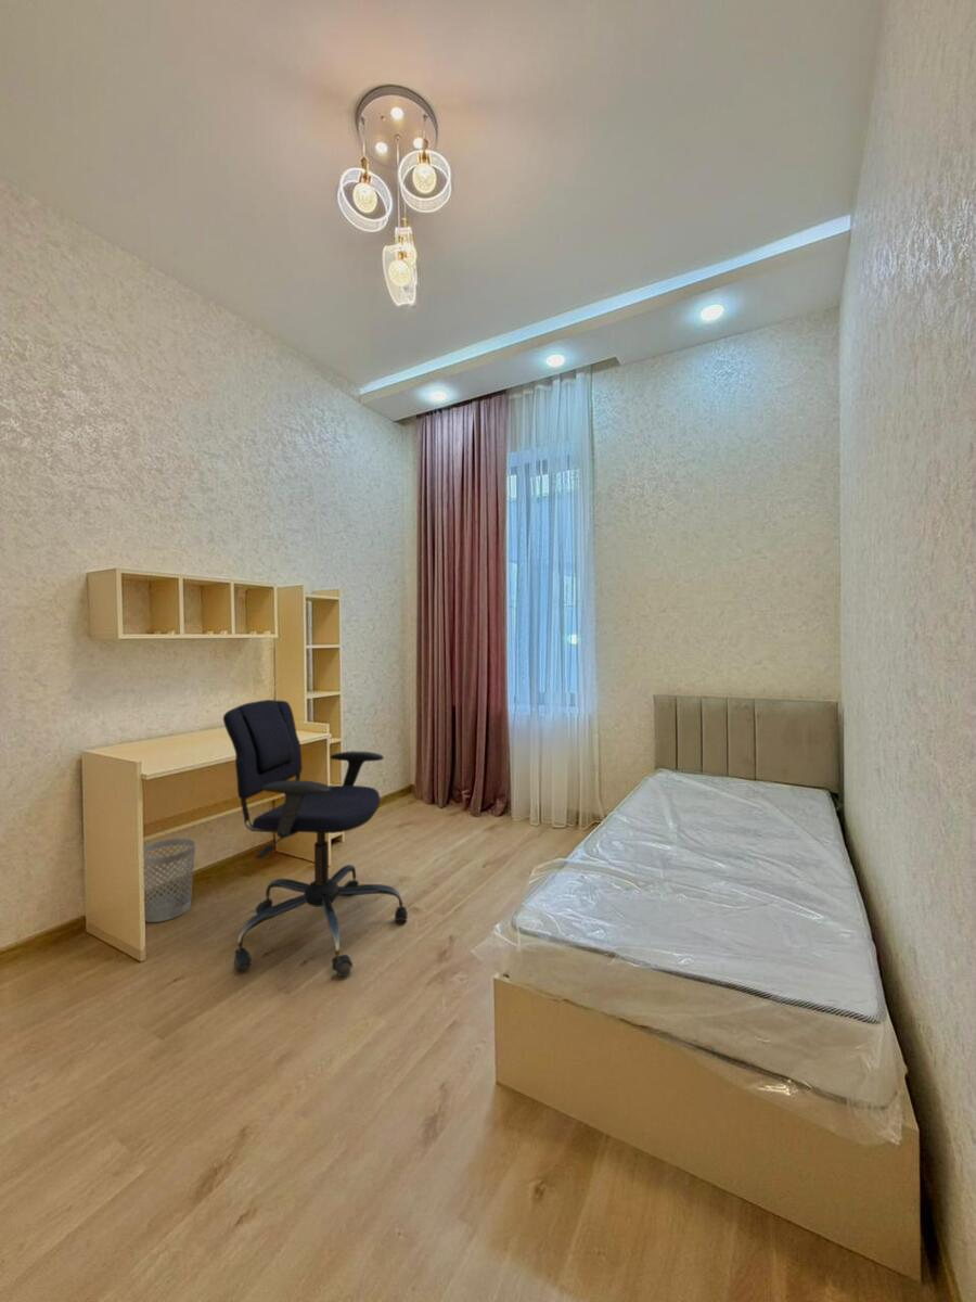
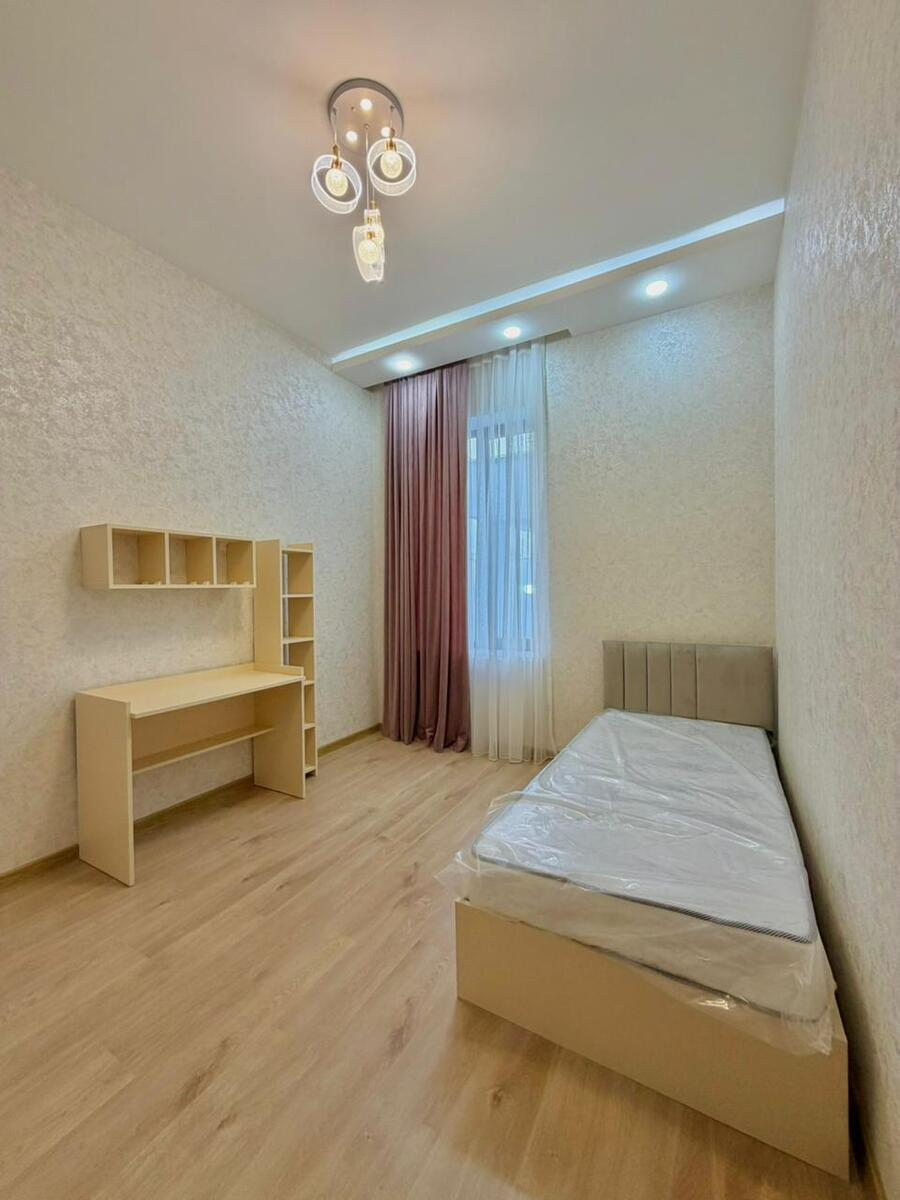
- wastebasket [143,838,196,923]
- office chair [222,699,409,978]
